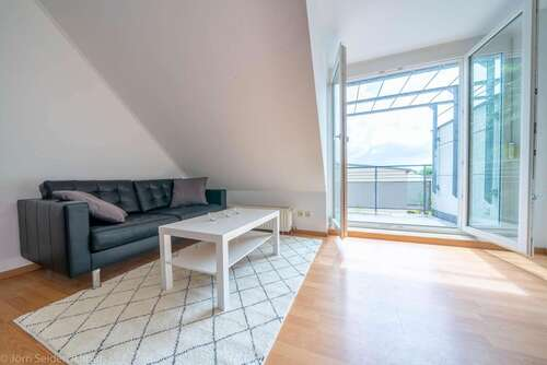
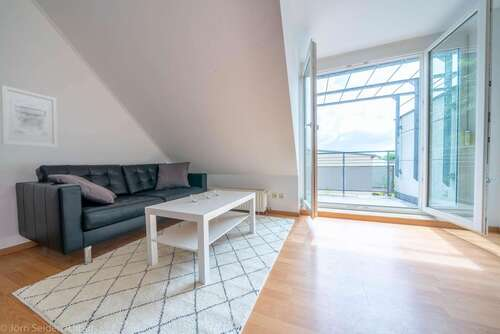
+ wall art [0,84,58,148]
